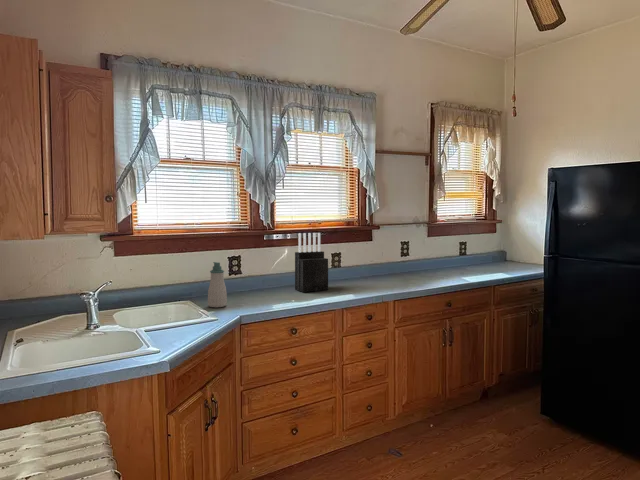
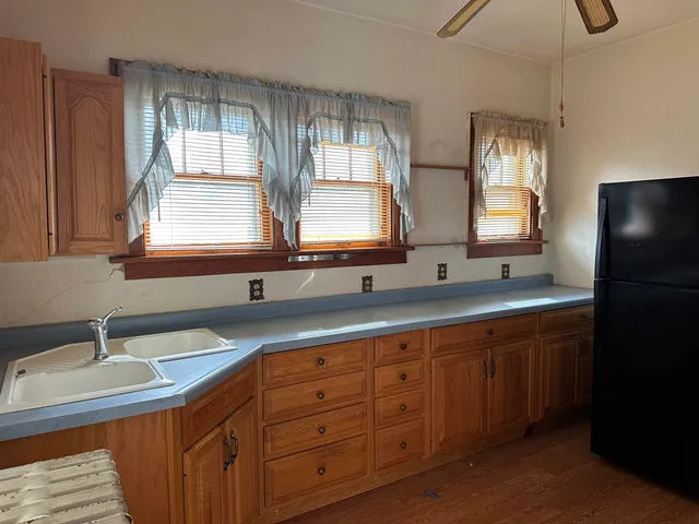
- knife block [294,232,329,293]
- soap bottle [207,261,228,308]
